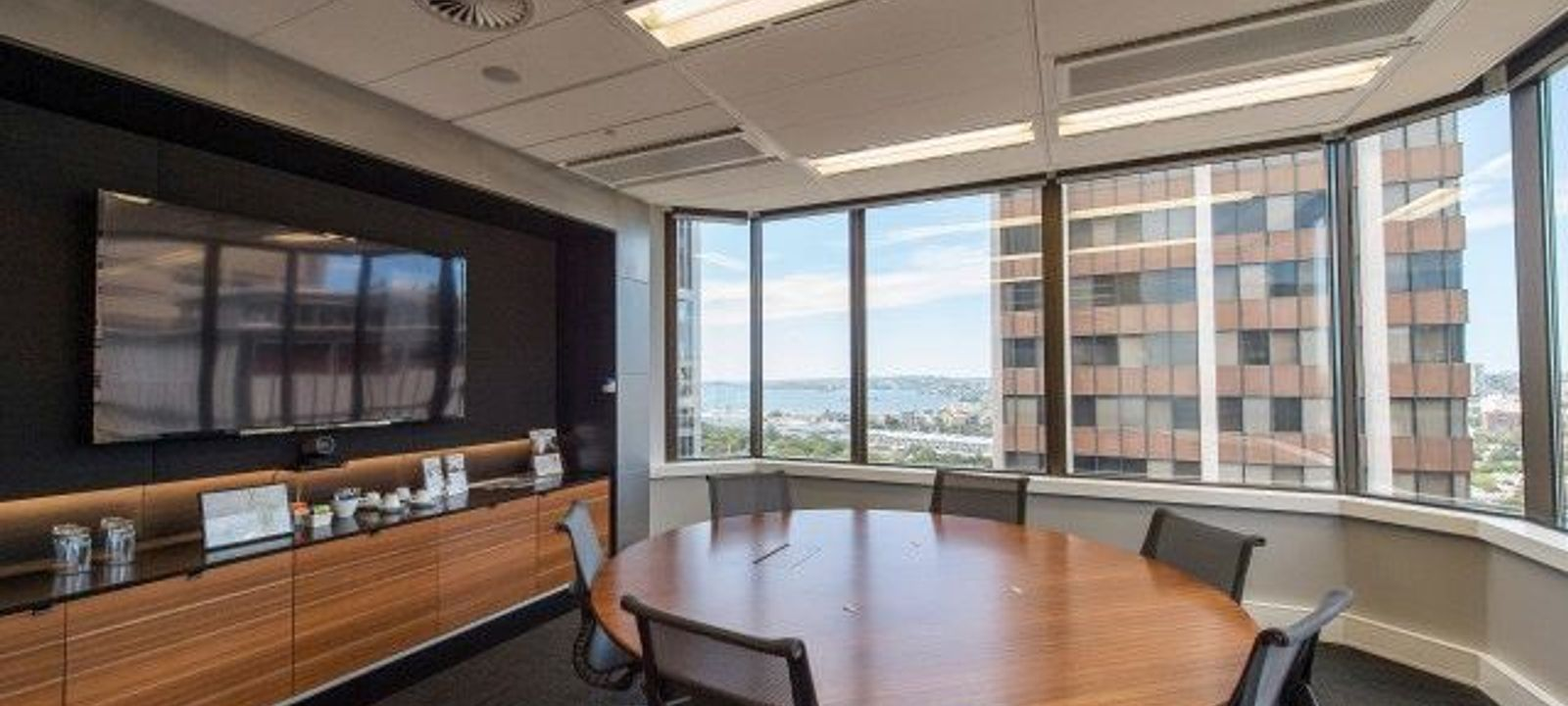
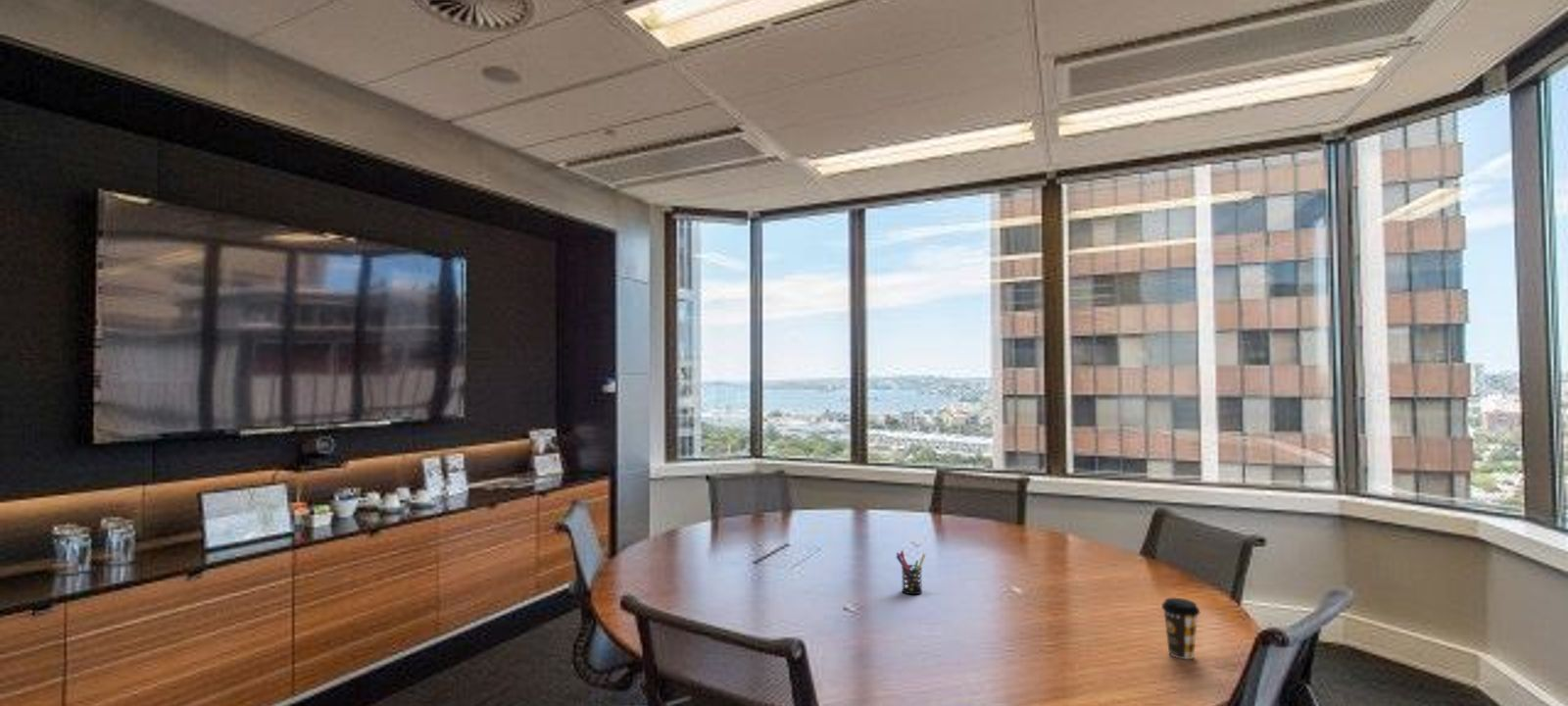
+ coffee cup [1160,597,1201,660]
+ pen holder [895,550,926,595]
